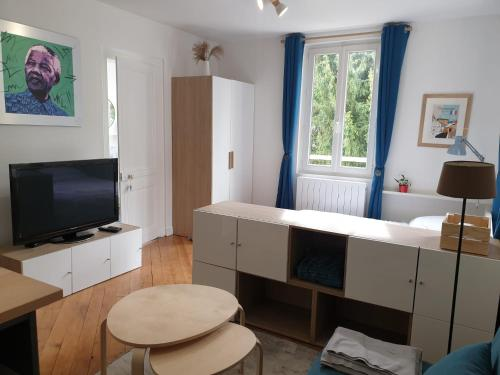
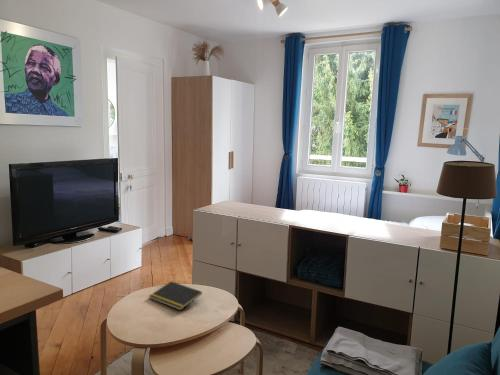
+ notepad [148,280,203,311]
